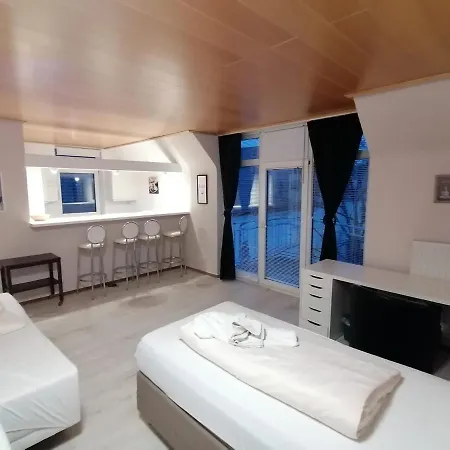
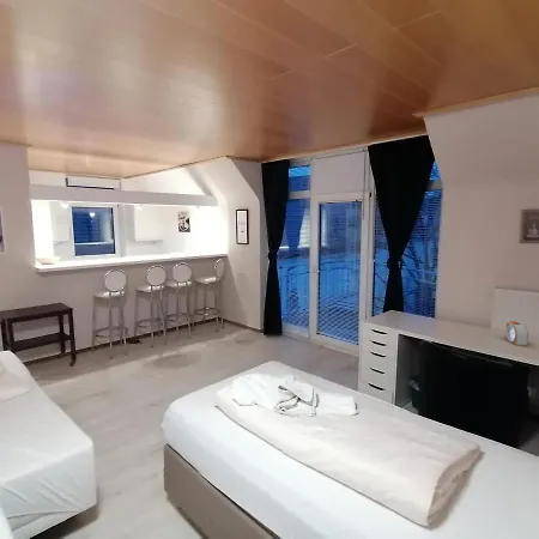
+ alarm clock [504,320,529,346]
